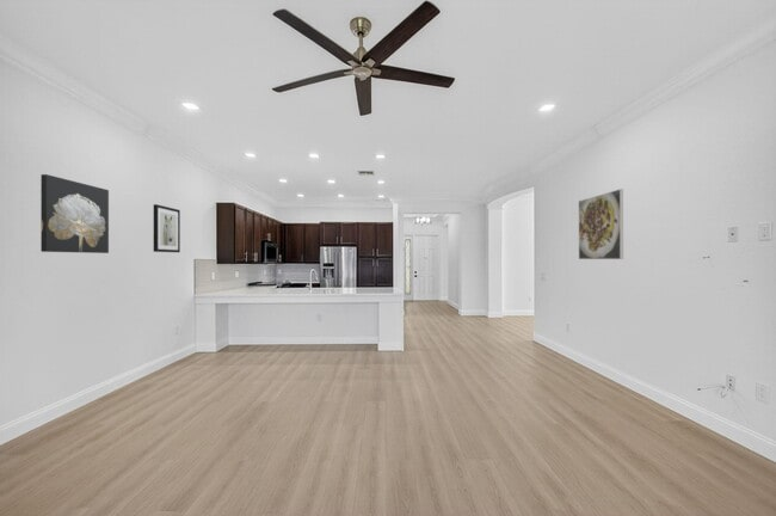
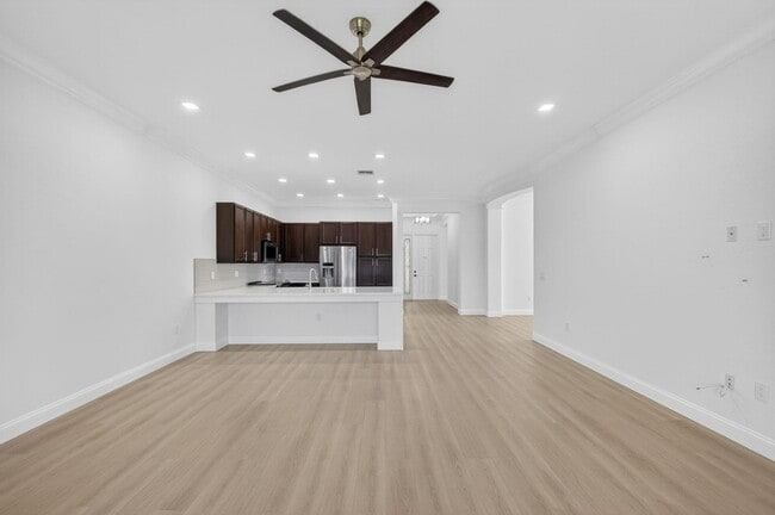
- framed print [578,188,624,260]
- wall art [153,203,181,253]
- wall art [39,173,110,254]
